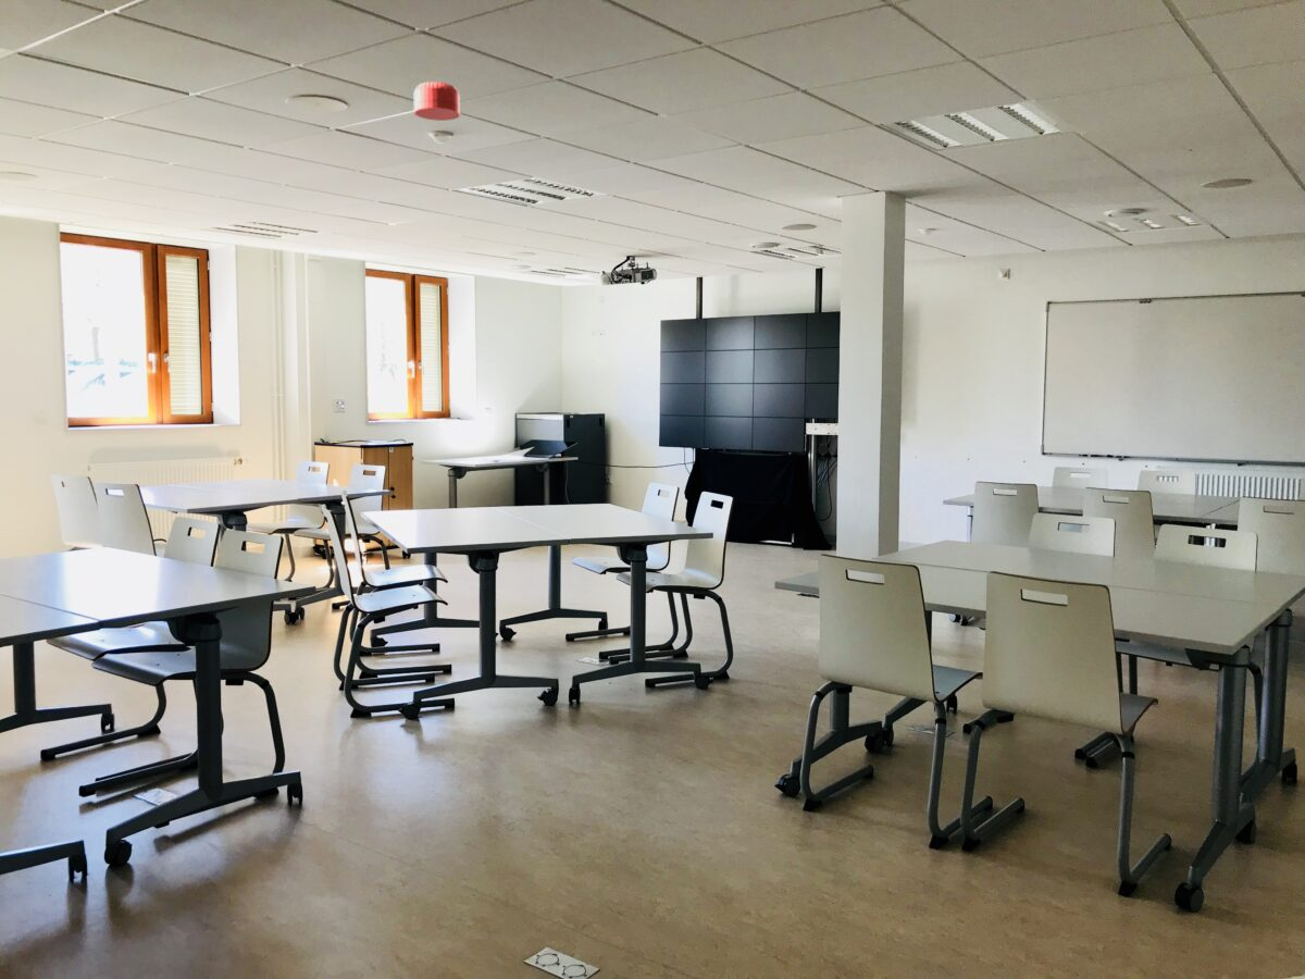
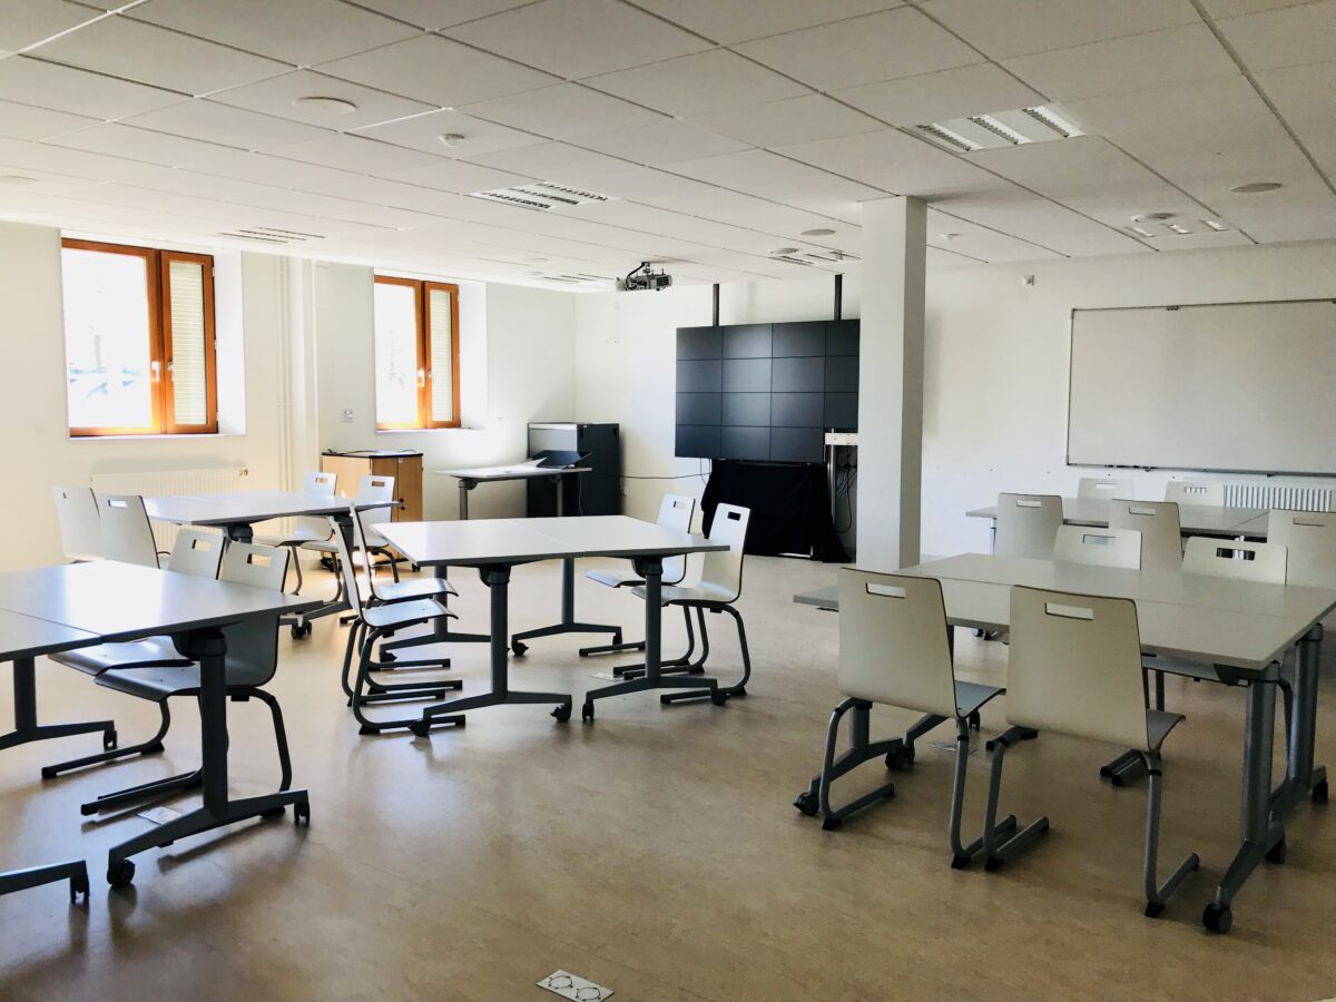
- smoke detector [413,80,461,122]
